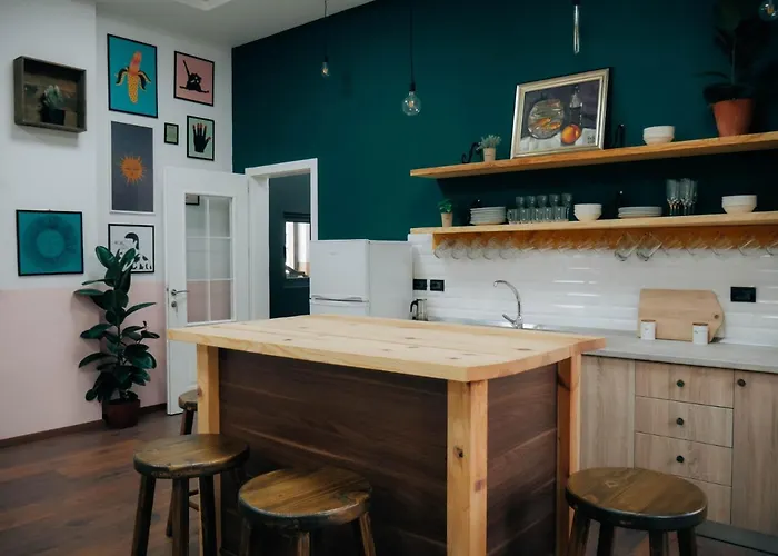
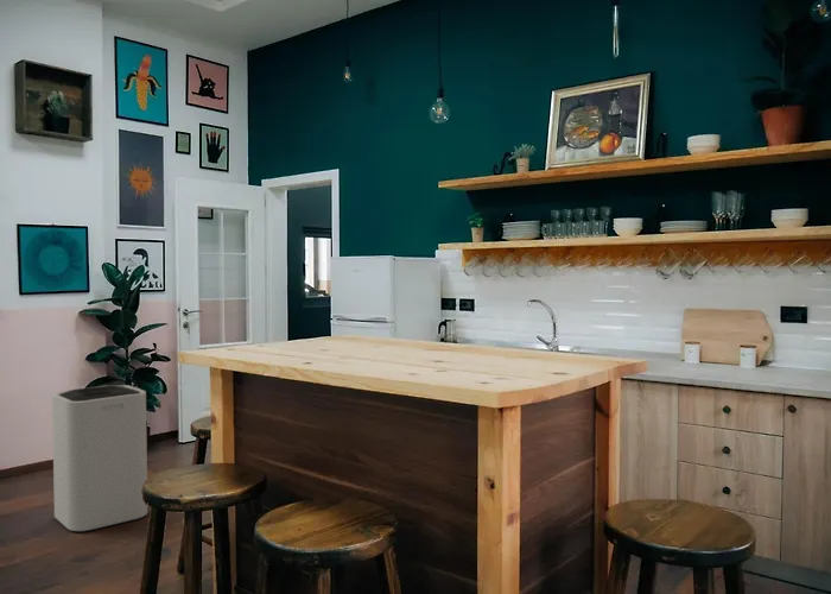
+ trash can [51,384,148,533]
